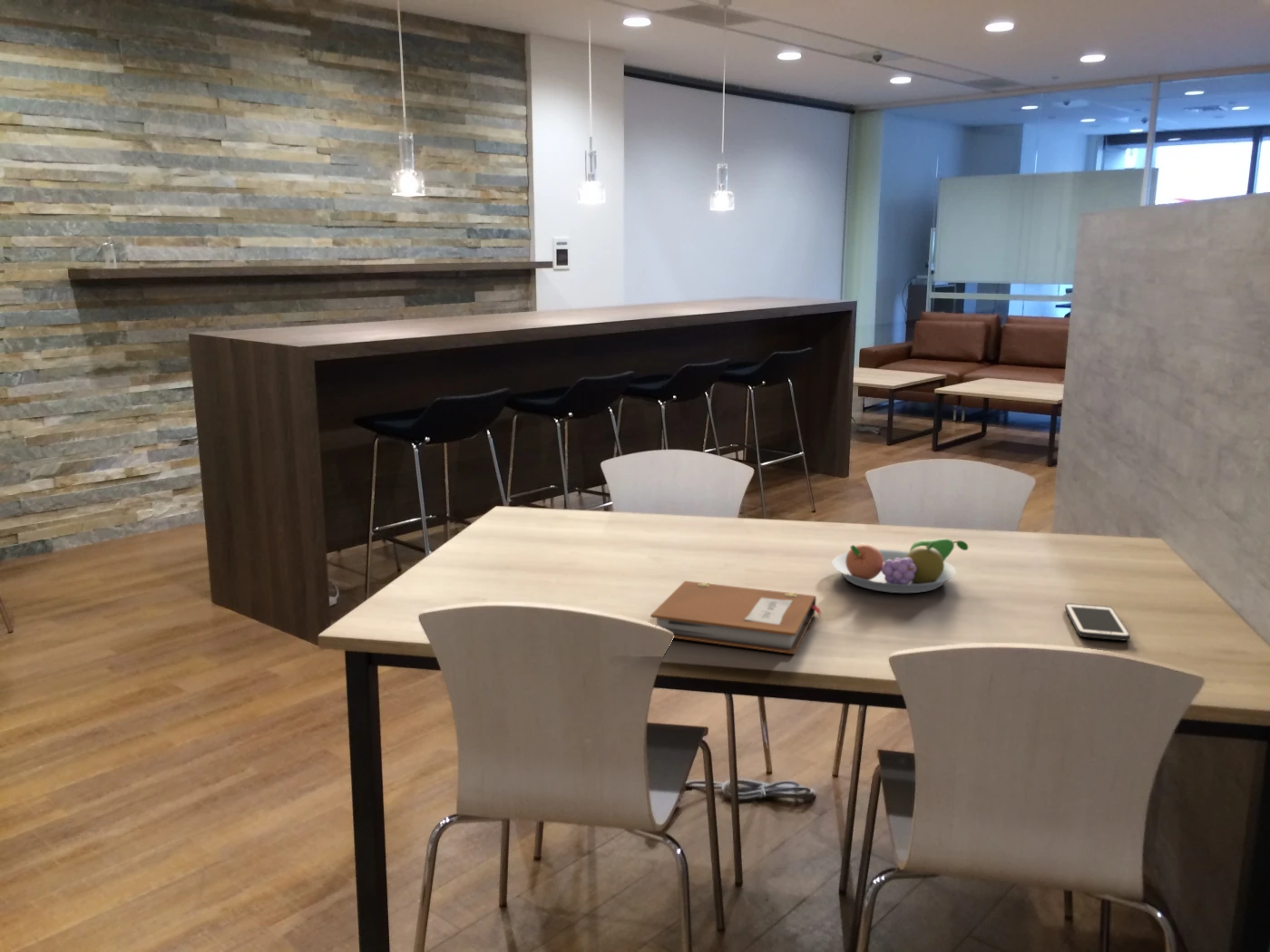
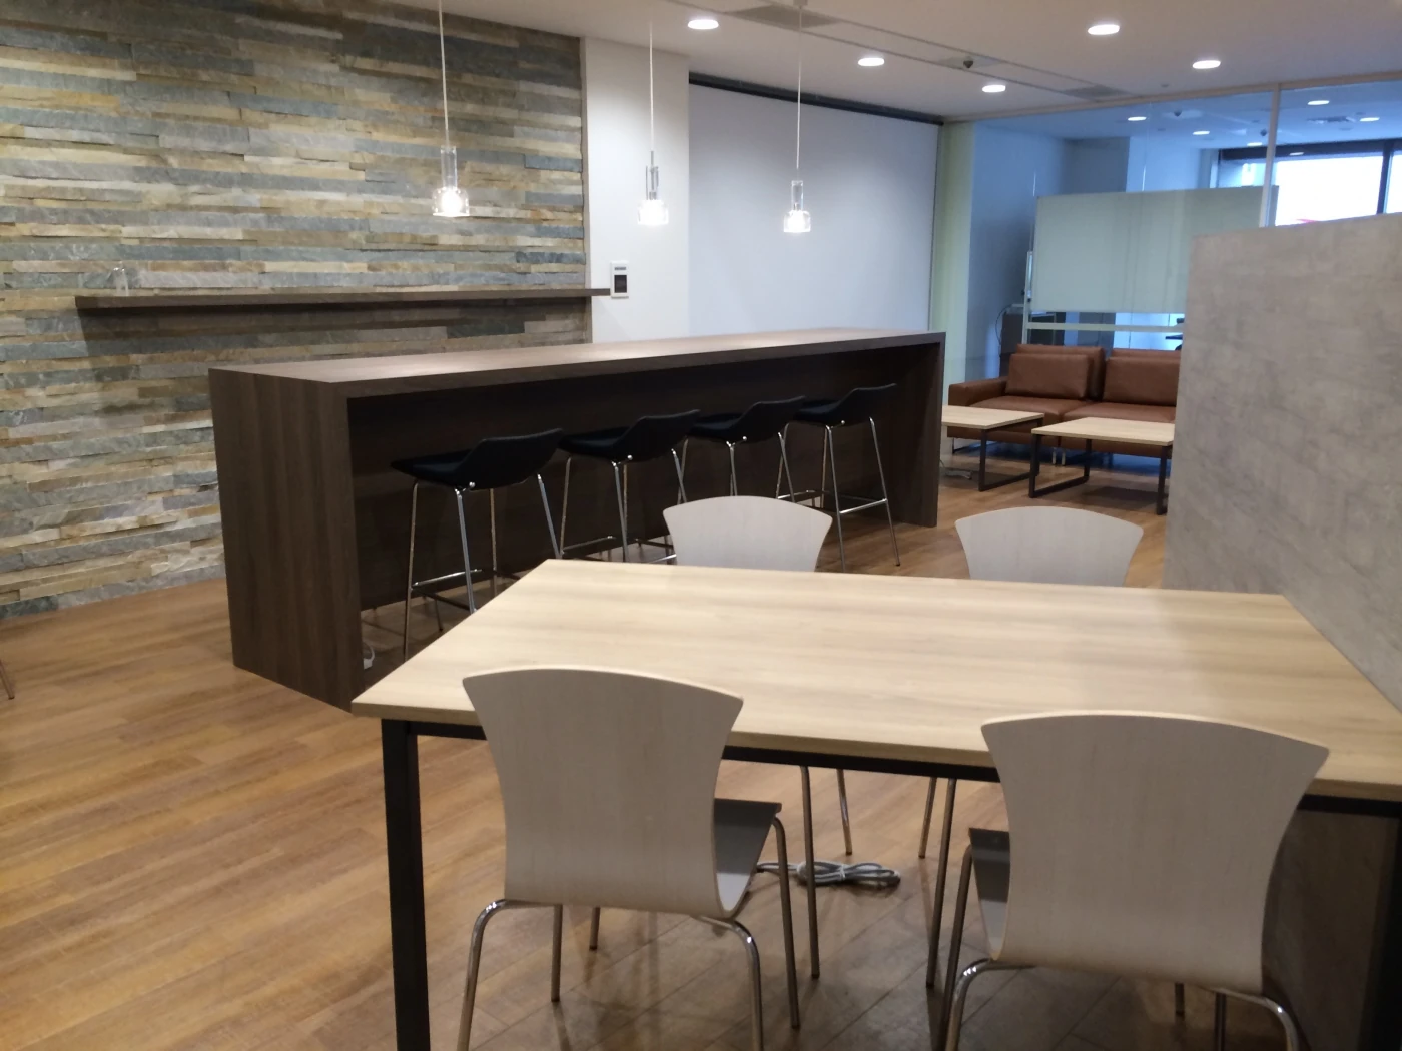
- fruit bowl [832,538,969,594]
- cell phone [1064,602,1130,641]
- notebook [650,580,823,656]
